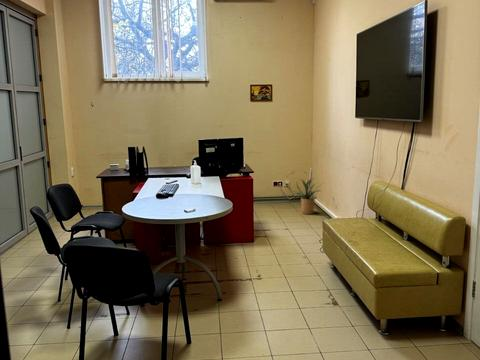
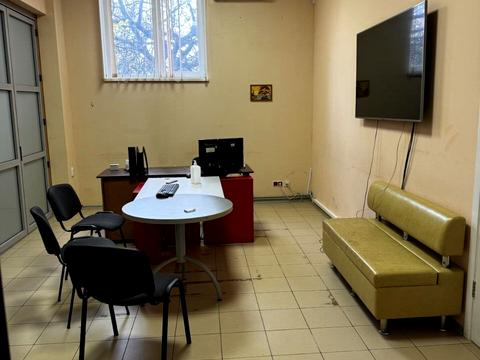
- house plant [295,177,325,215]
